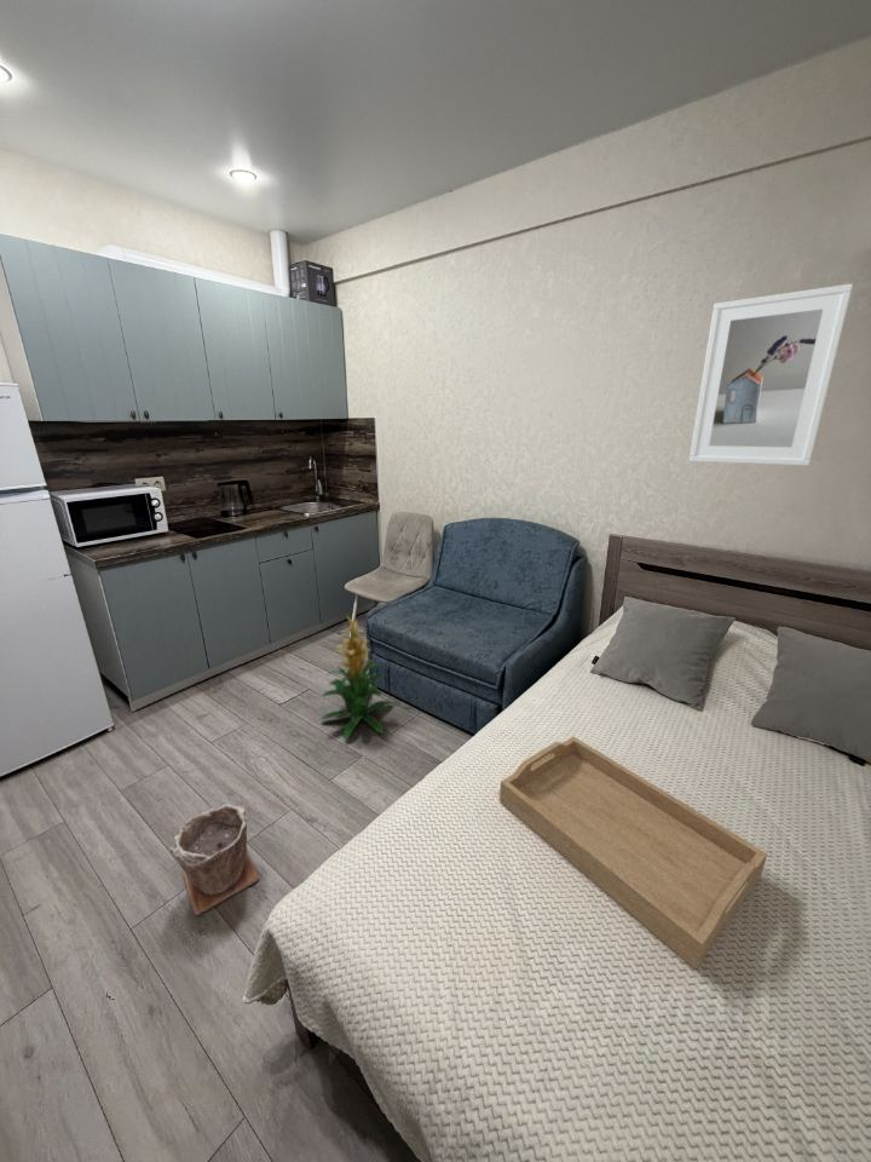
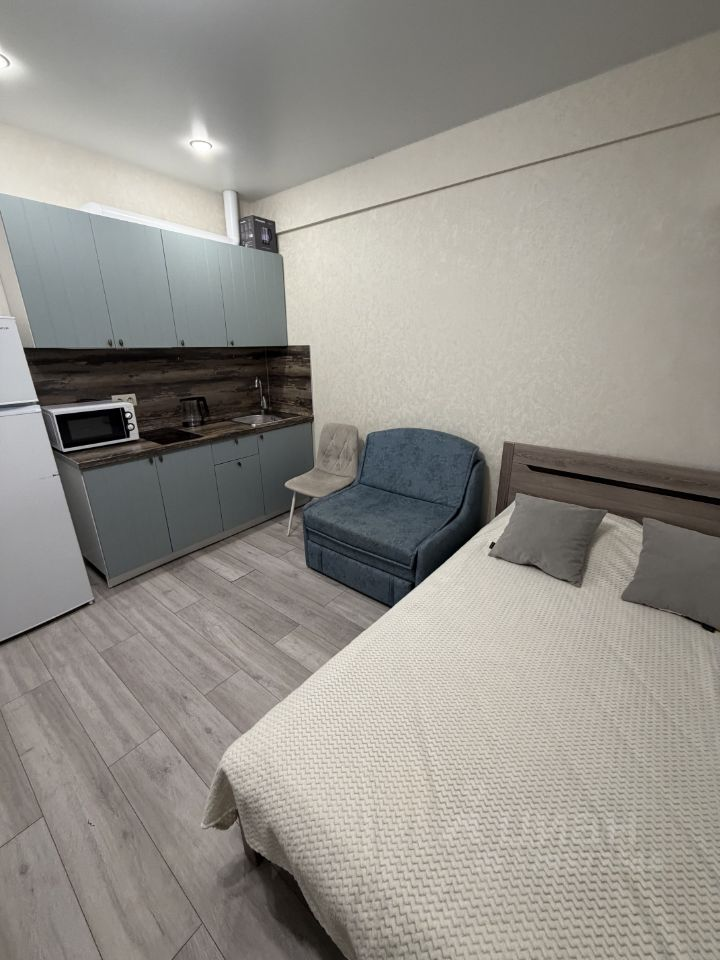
- serving tray [498,736,768,971]
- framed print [688,282,854,467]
- indoor plant [319,614,393,741]
- plant pot [168,804,261,916]
